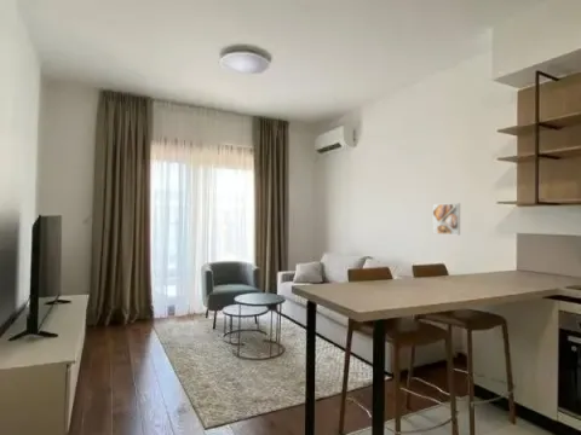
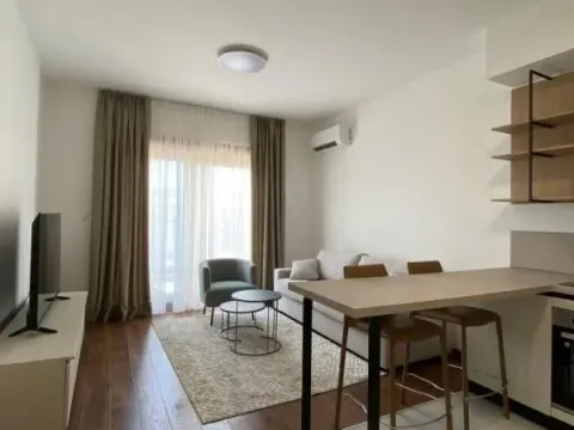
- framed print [432,202,461,236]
